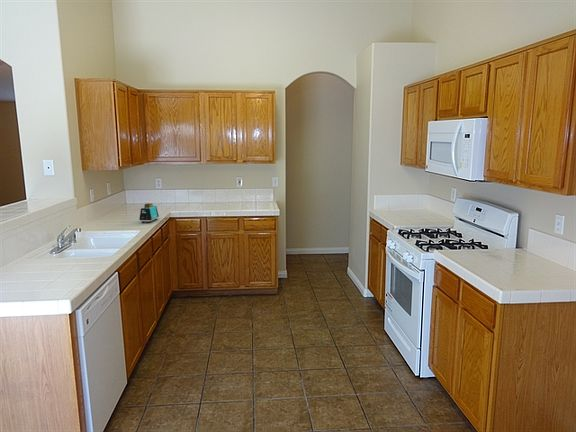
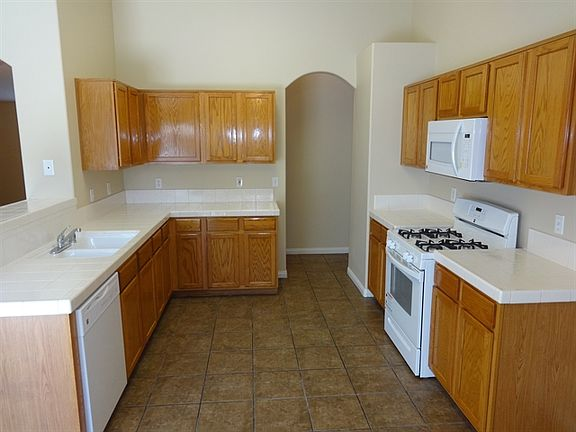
- toaster [138,203,160,224]
